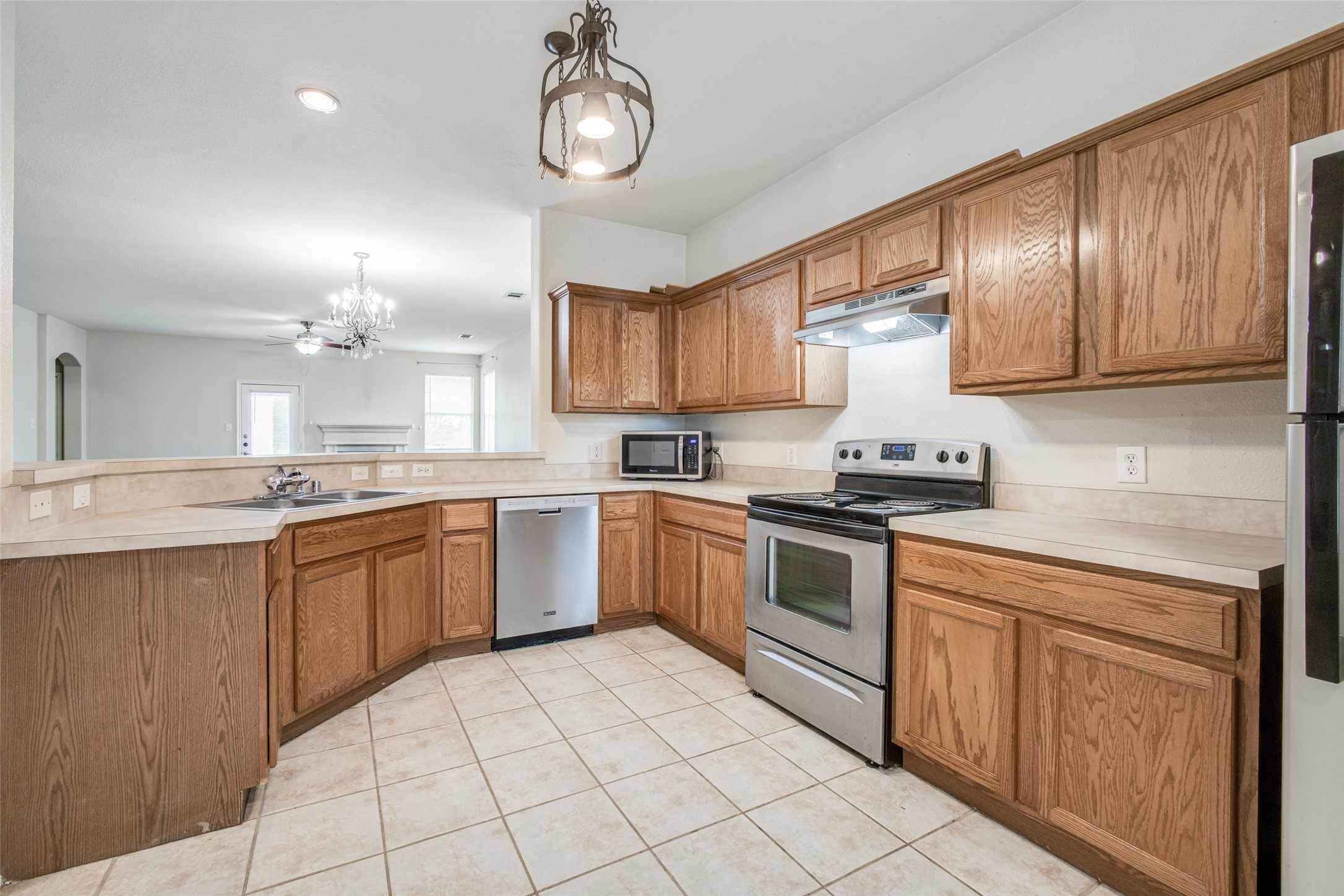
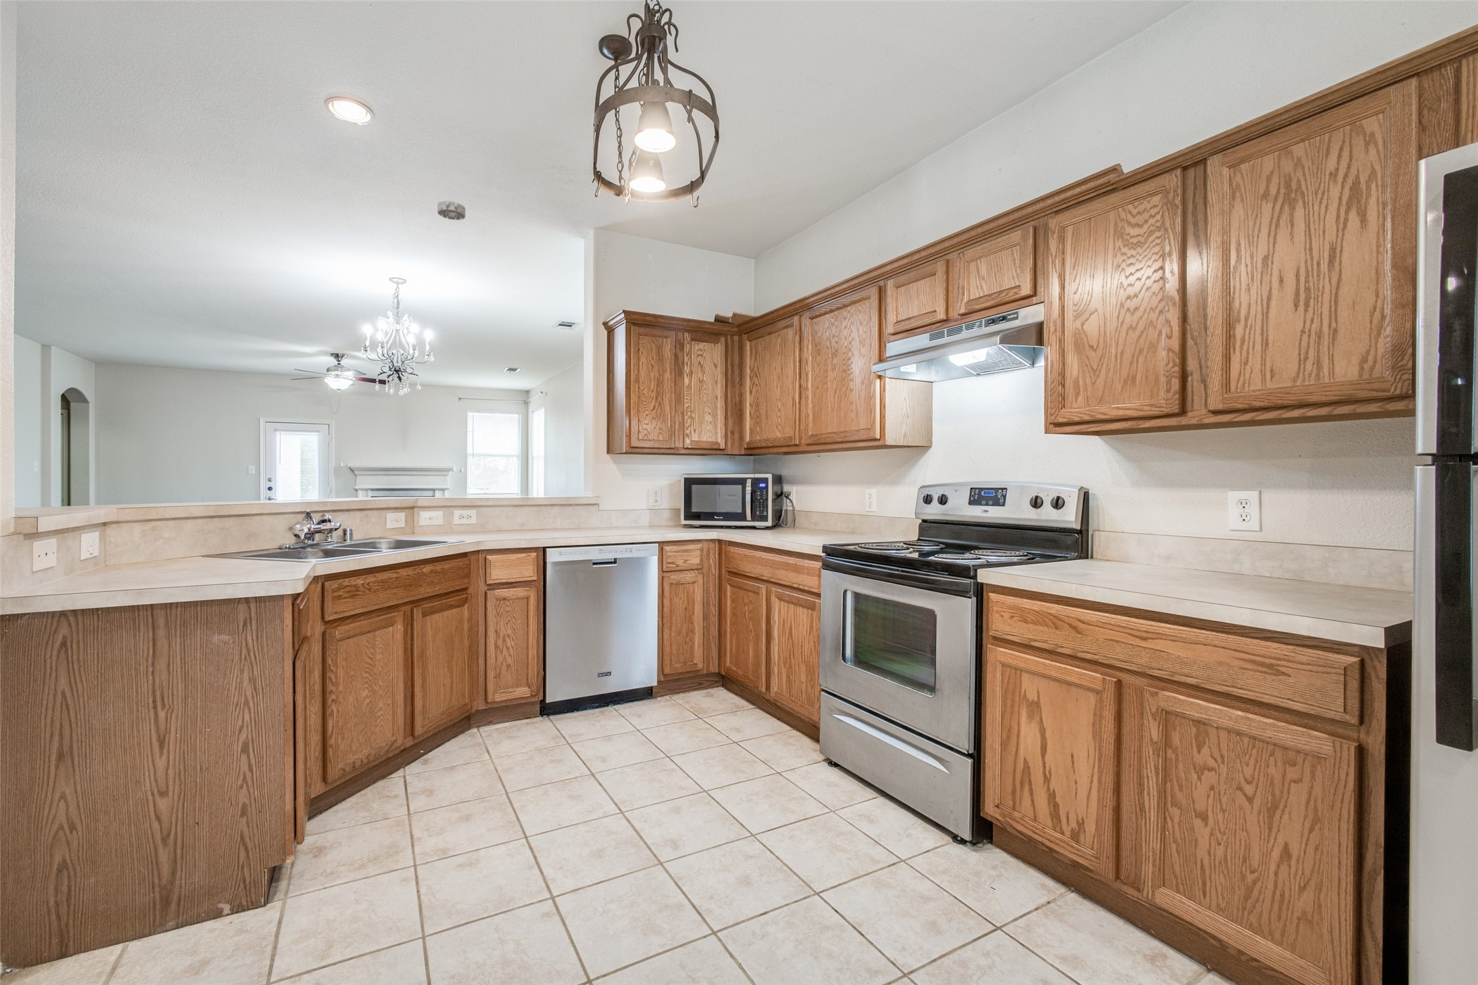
+ smoke detector [437,200,466,220]
